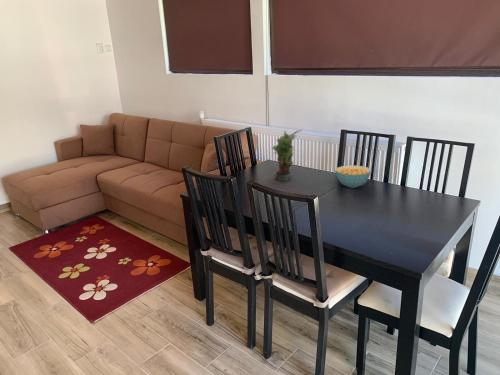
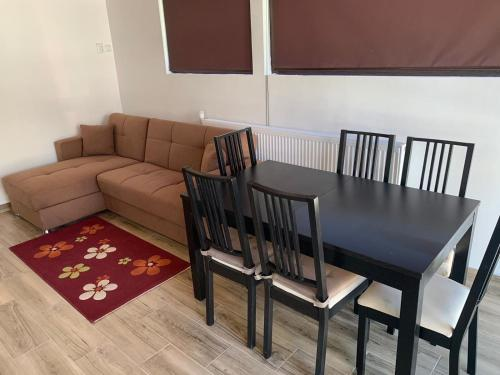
- potted plant [271,128,304,182]
- cereal bowl [334,164,372,189]
